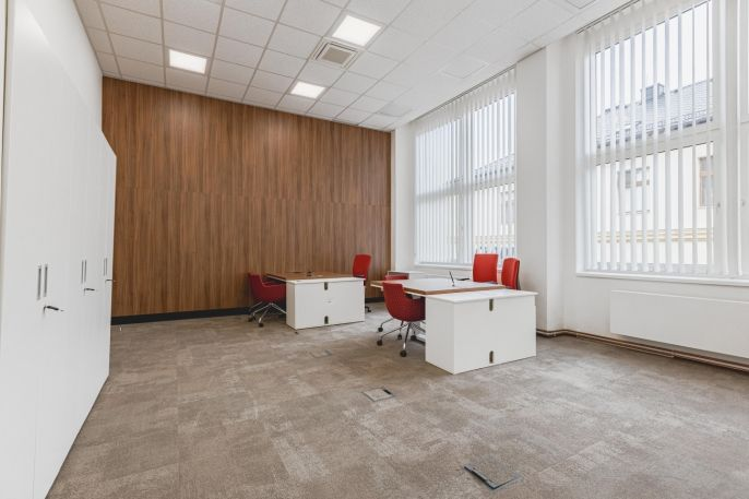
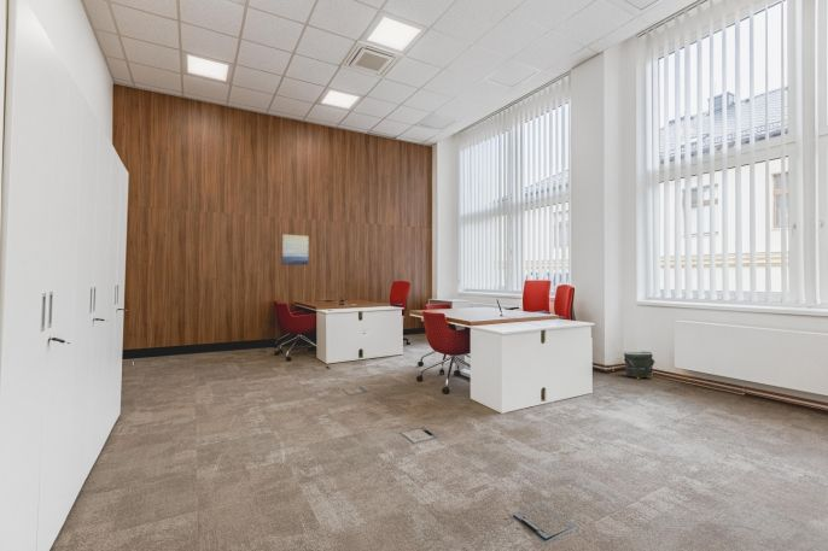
+ wall art [281,233,310,266]
+ bag [623,351,657,380]
